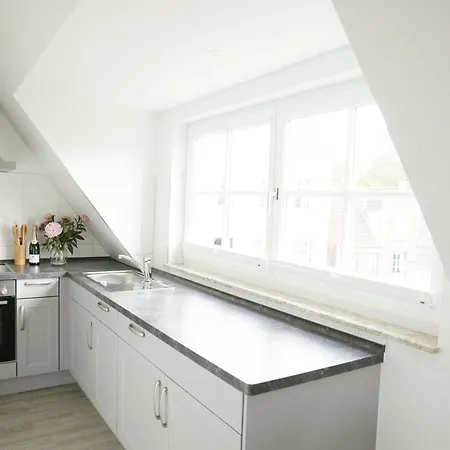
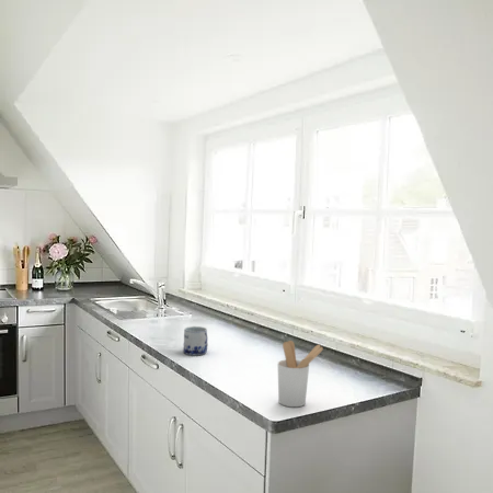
+ utensil holder [277,340,324,409]
+ mug [182,325,209,356]
